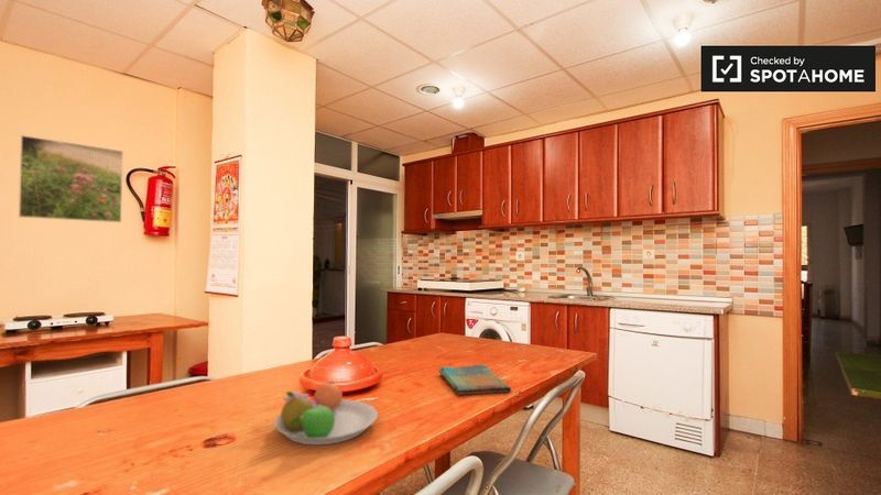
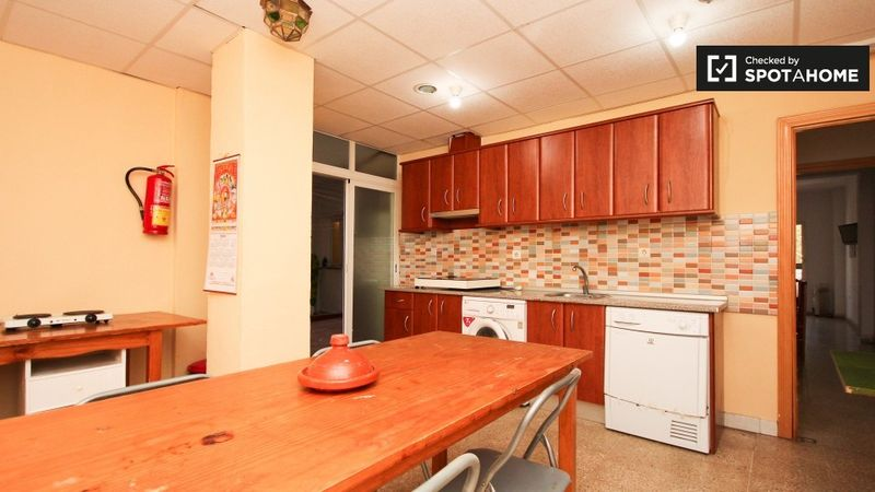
- fruit bowl [273,381,379,447]
- dish towel [438,363,512,396]
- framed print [18,134,124,223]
